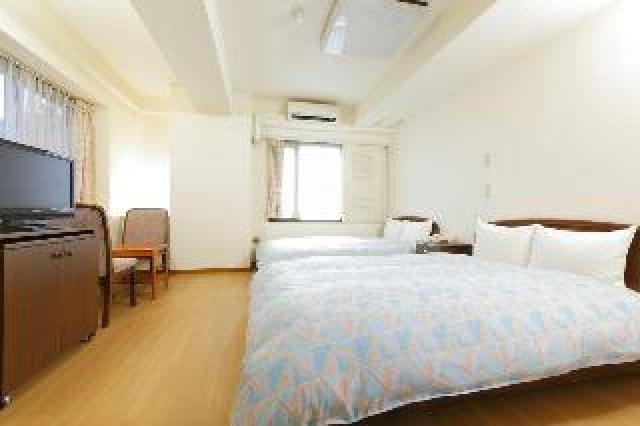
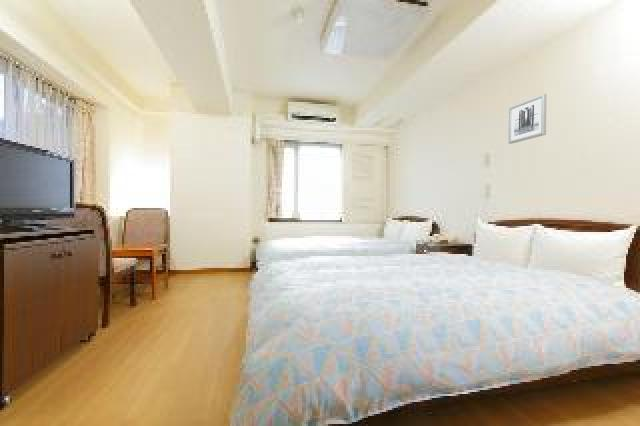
+ wall art [508,93,547,145]
